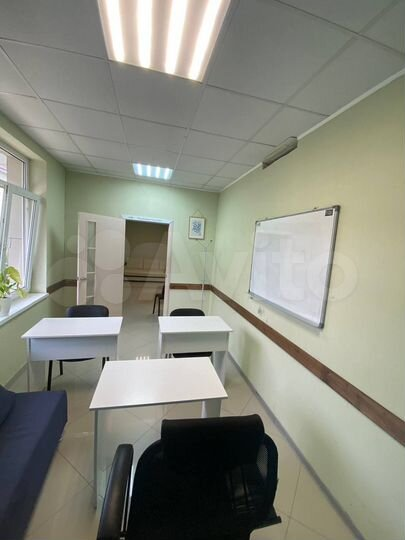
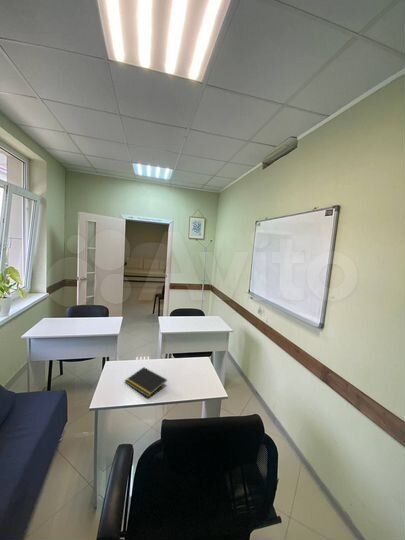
+ notepad [124,366,168,398]
